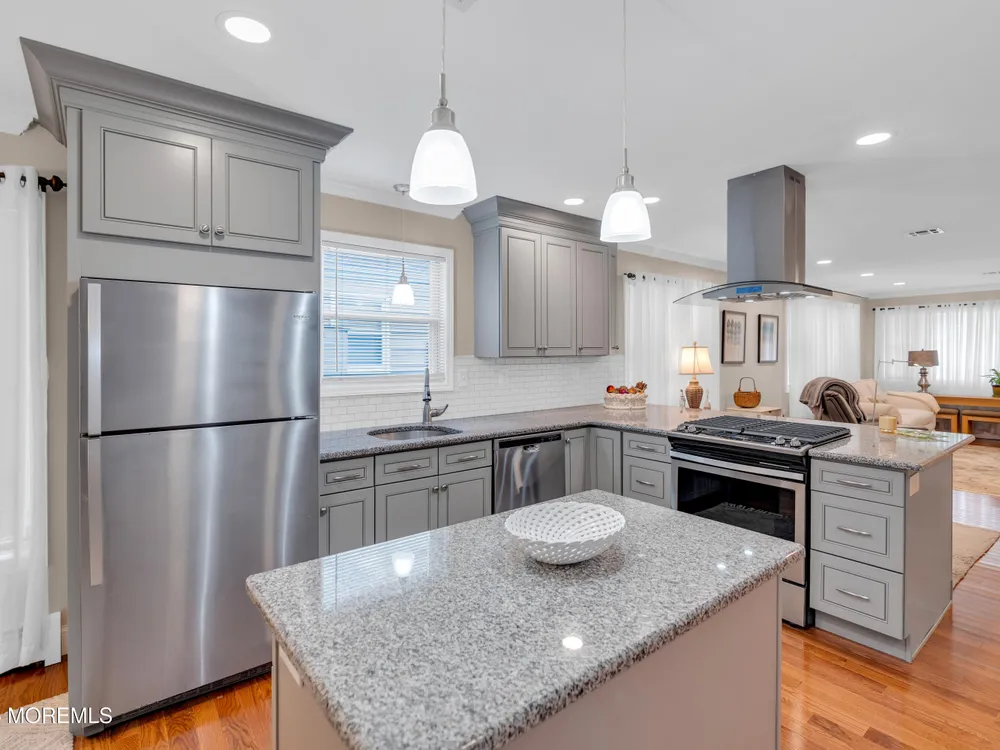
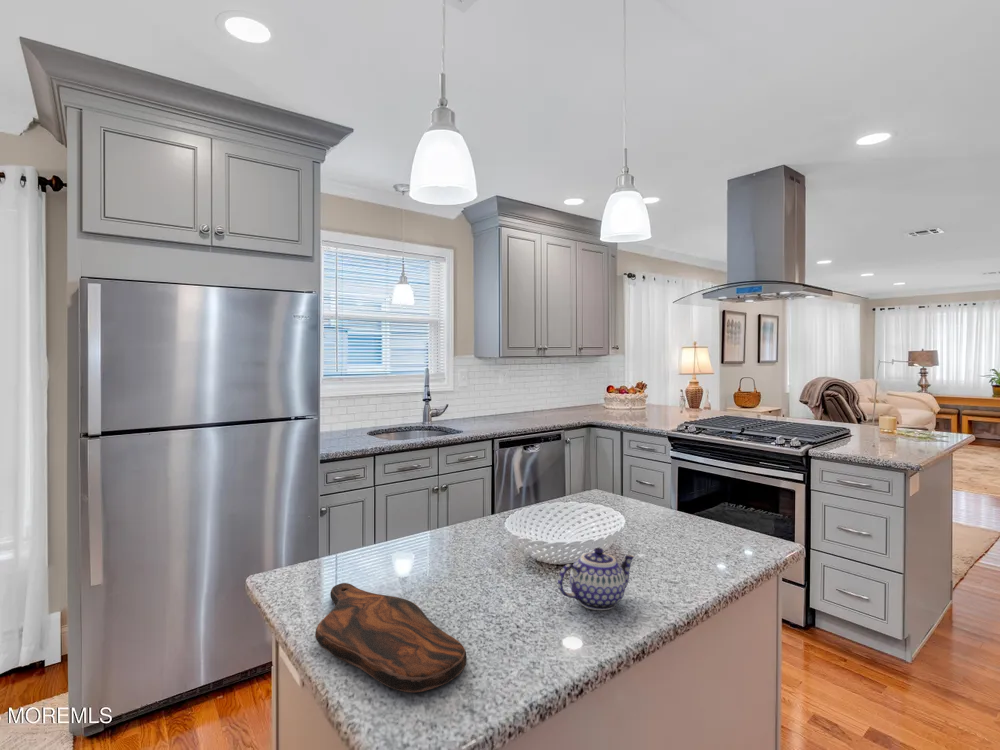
+ teapot [557,546,636,611]
+ cutting board [314,582,468,693]
